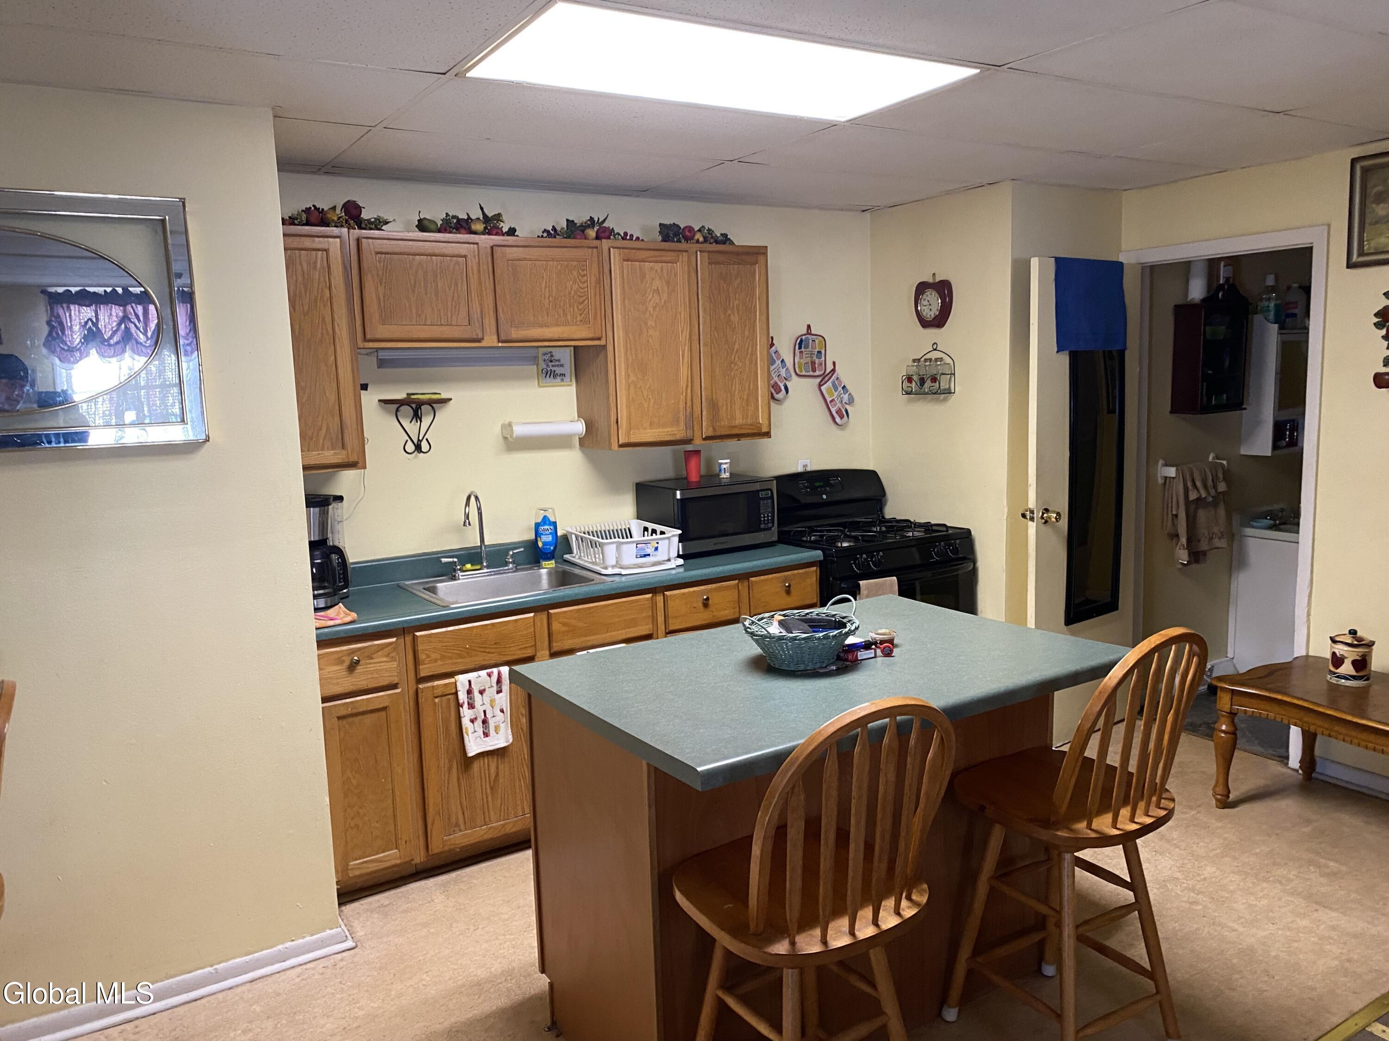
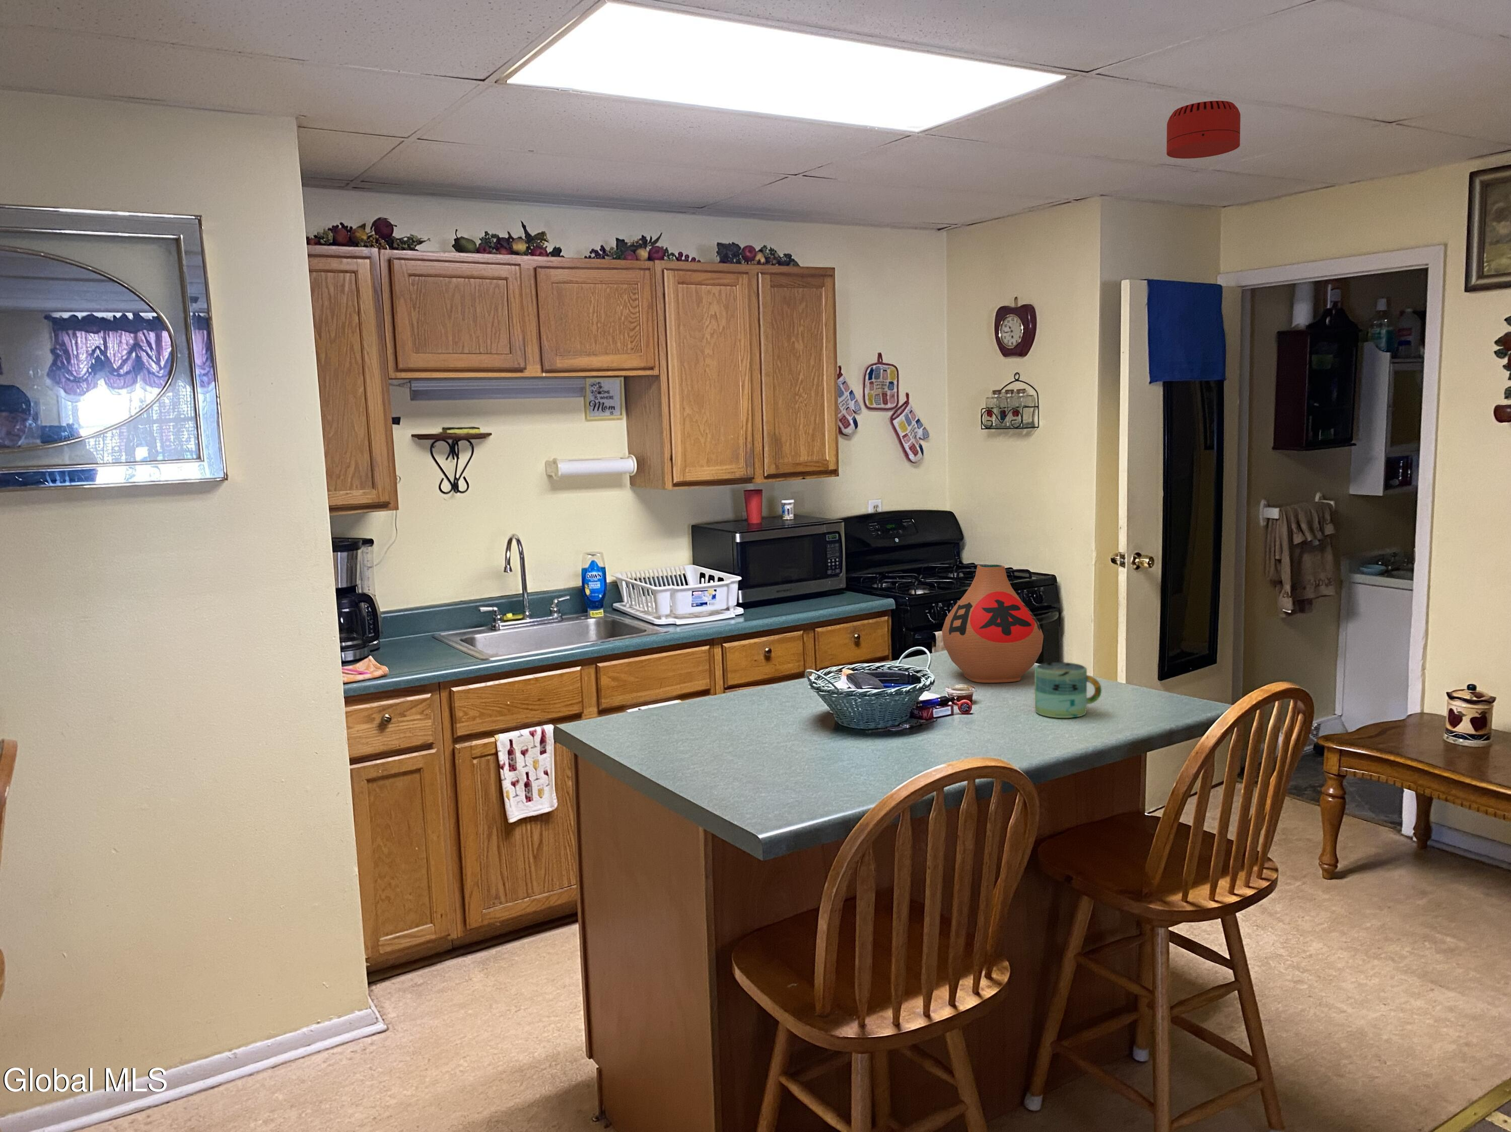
+ smoke detector [1166,100,1241,159]
+ vase [941,564,1045,684]
+ mug [1034,661,1102,718]
